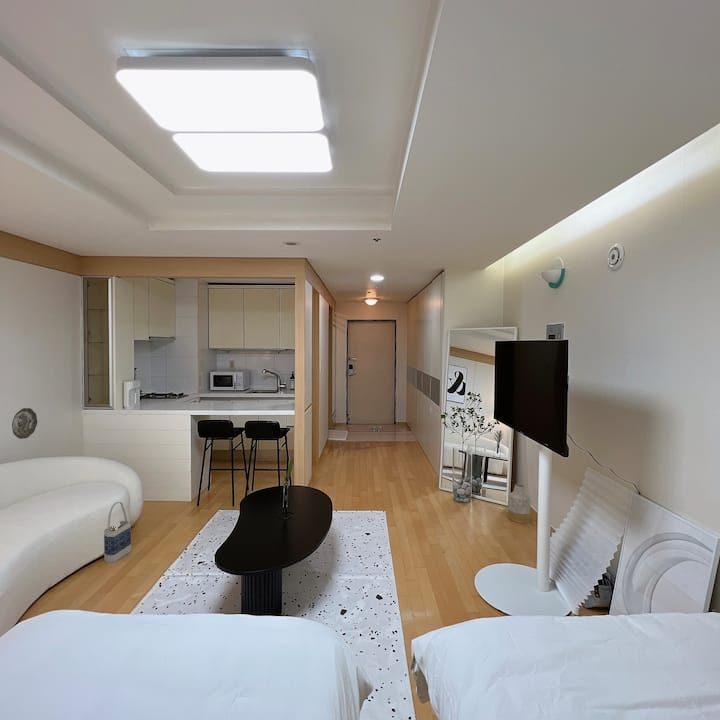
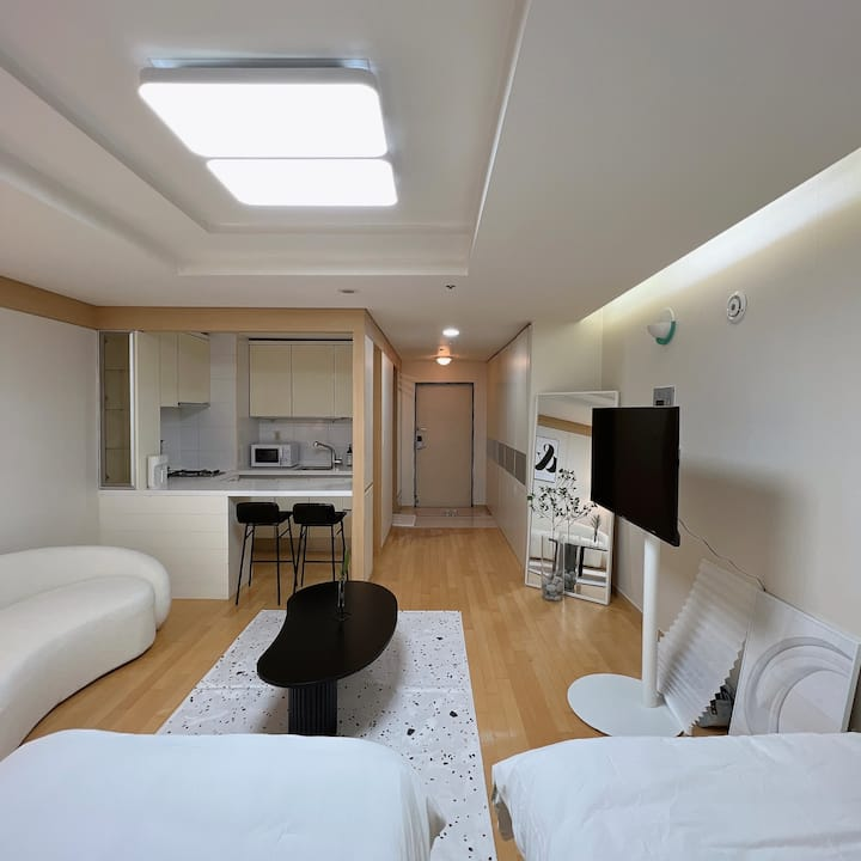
- bag [103,501,132,563]
- vase [507,483,531,524]
- decorative plate [11,407,38,440]
